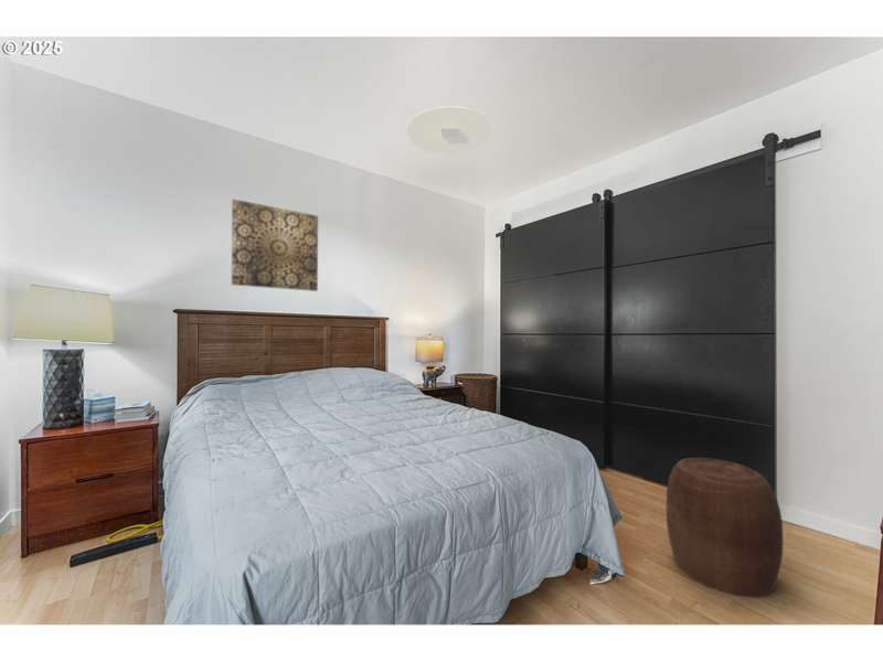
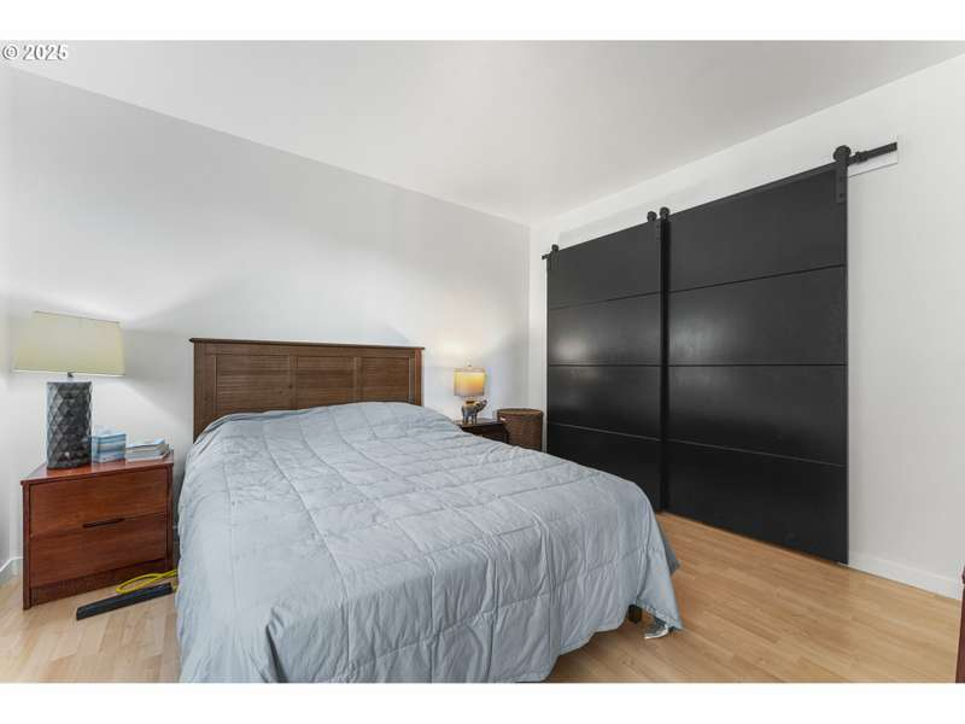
- wall art [231,197,319,292]
- stool [666,457,784,598]
- ceiling light [405,105,494,156]
